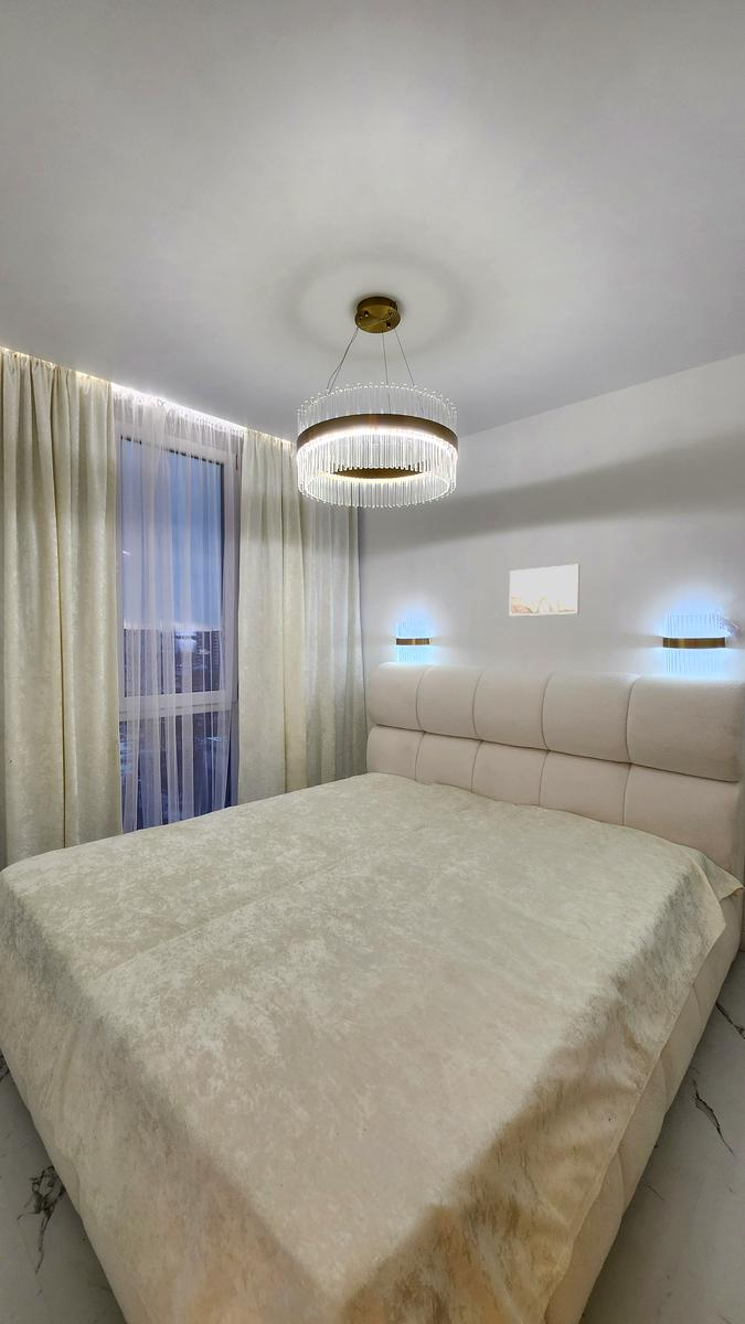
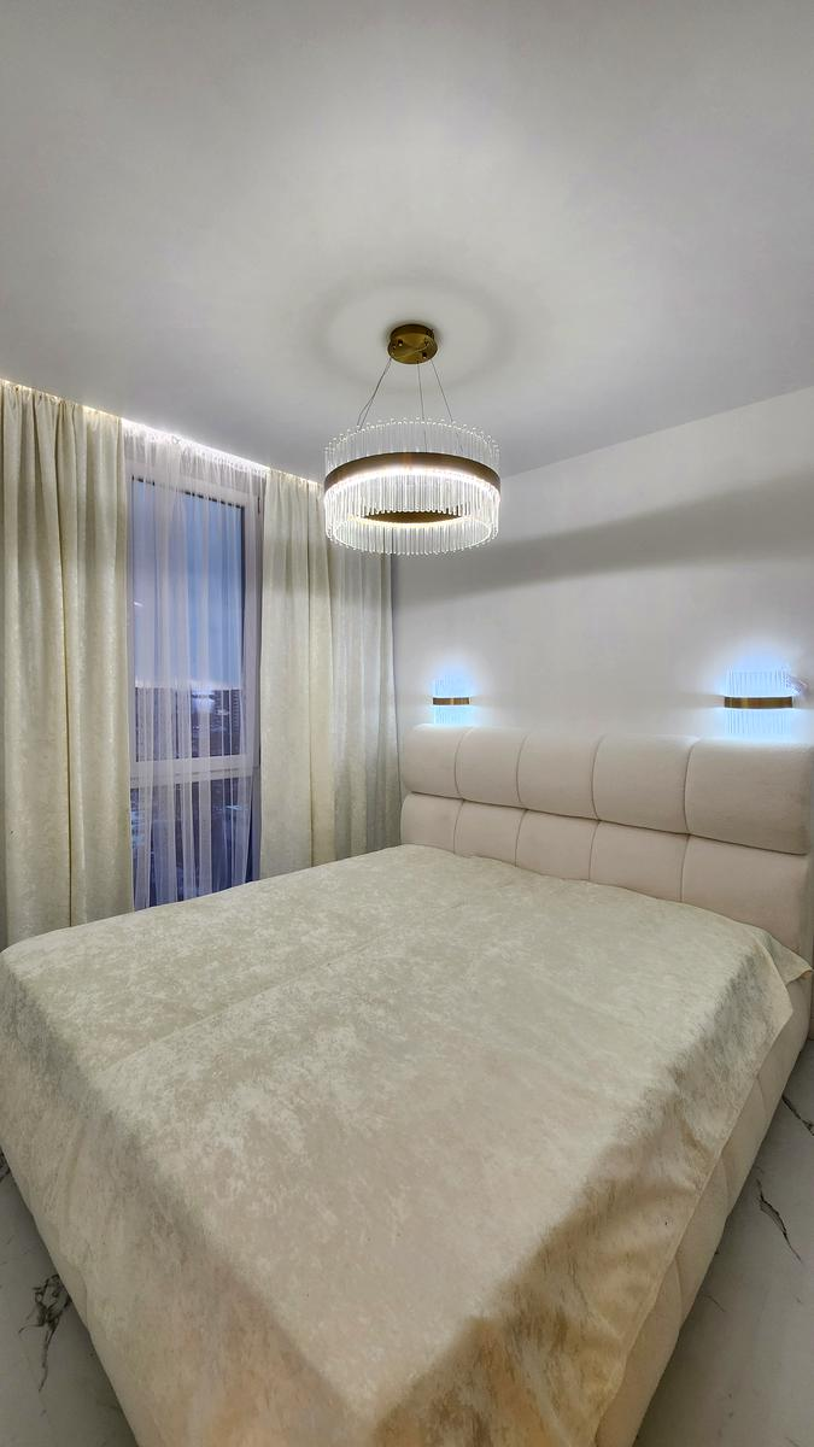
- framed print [509,564,581,617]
